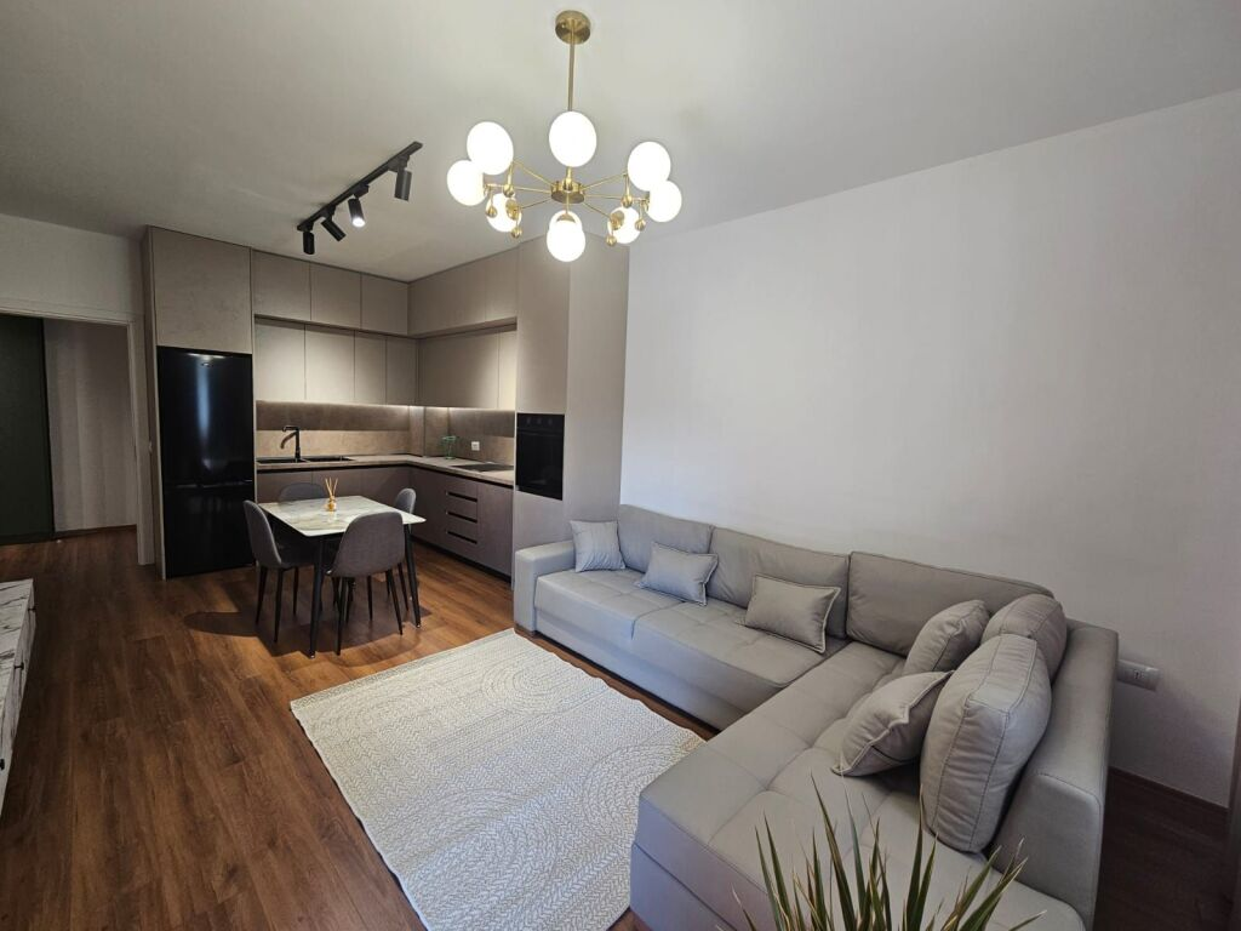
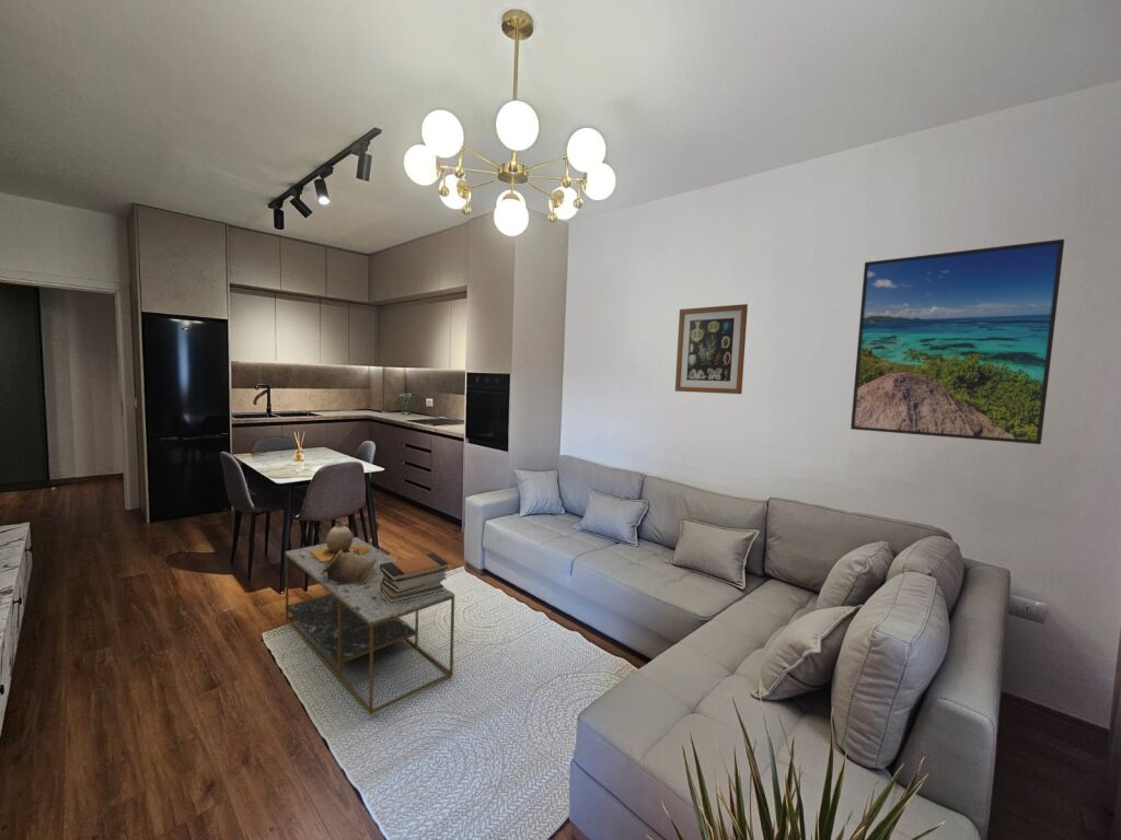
+ coffee table [285,536,455,715]
+ wall art [674,303,749,395]
+ vase [311,522,370,563]
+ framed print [850,238,1065,445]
+ decorative bowl [321,548,378,584]
+ book stack [380,552,450,604]
